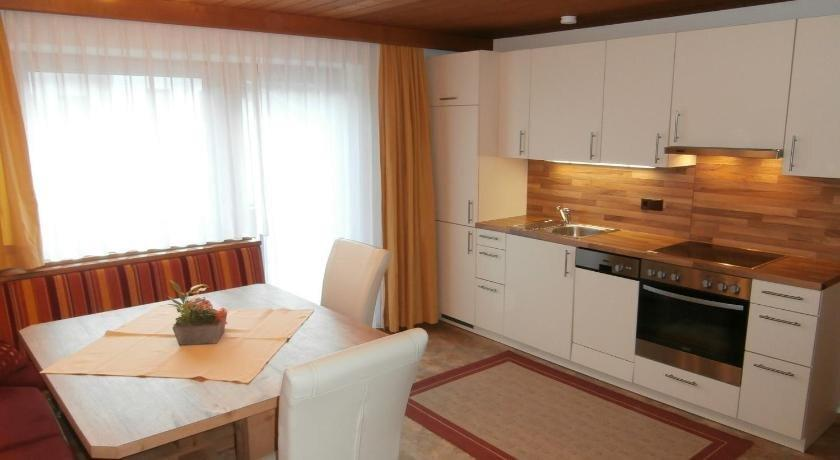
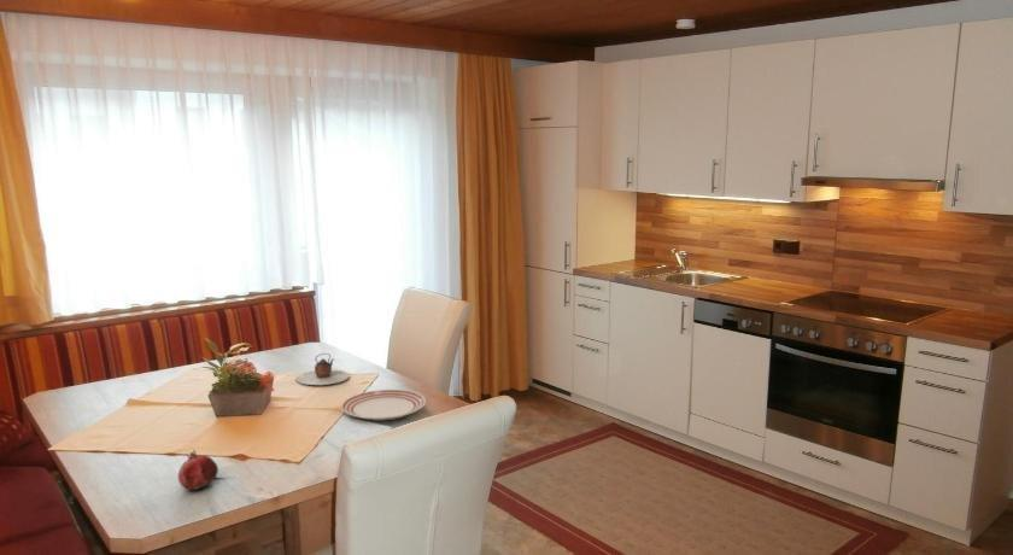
+ dinner plate [340,388,427,422]
+ teapot [294,352,350,386]
+ fruit [177,449,219,491]
